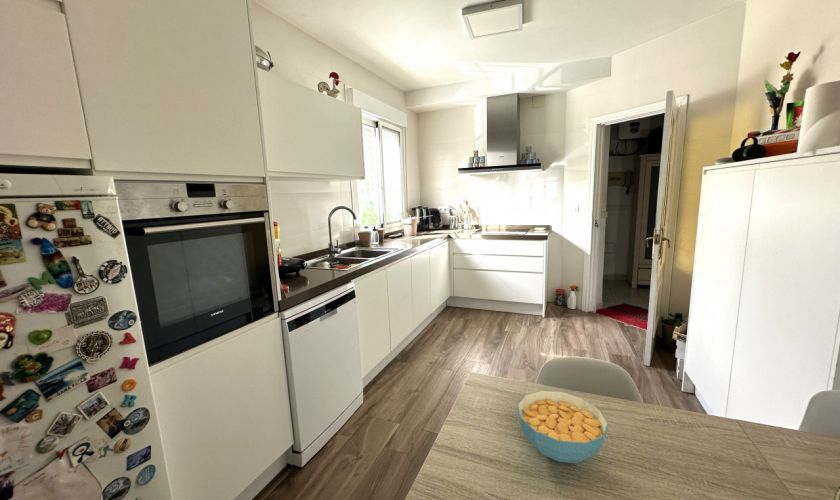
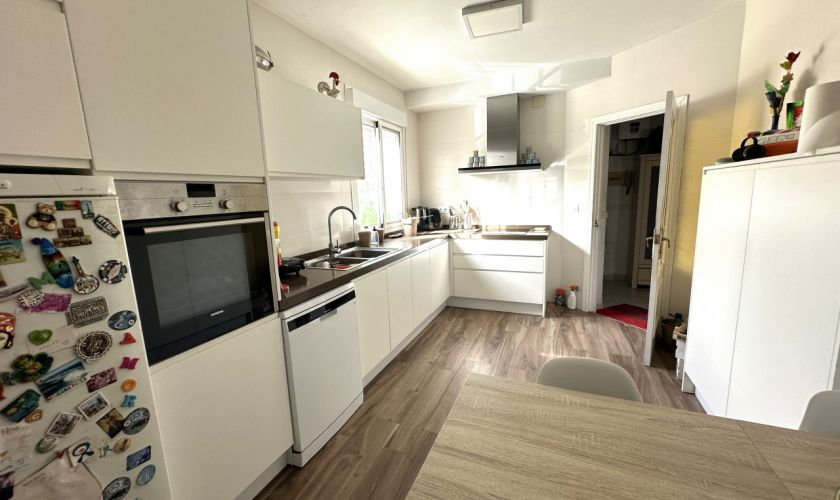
- cereal bowl [516,389,609,464]
